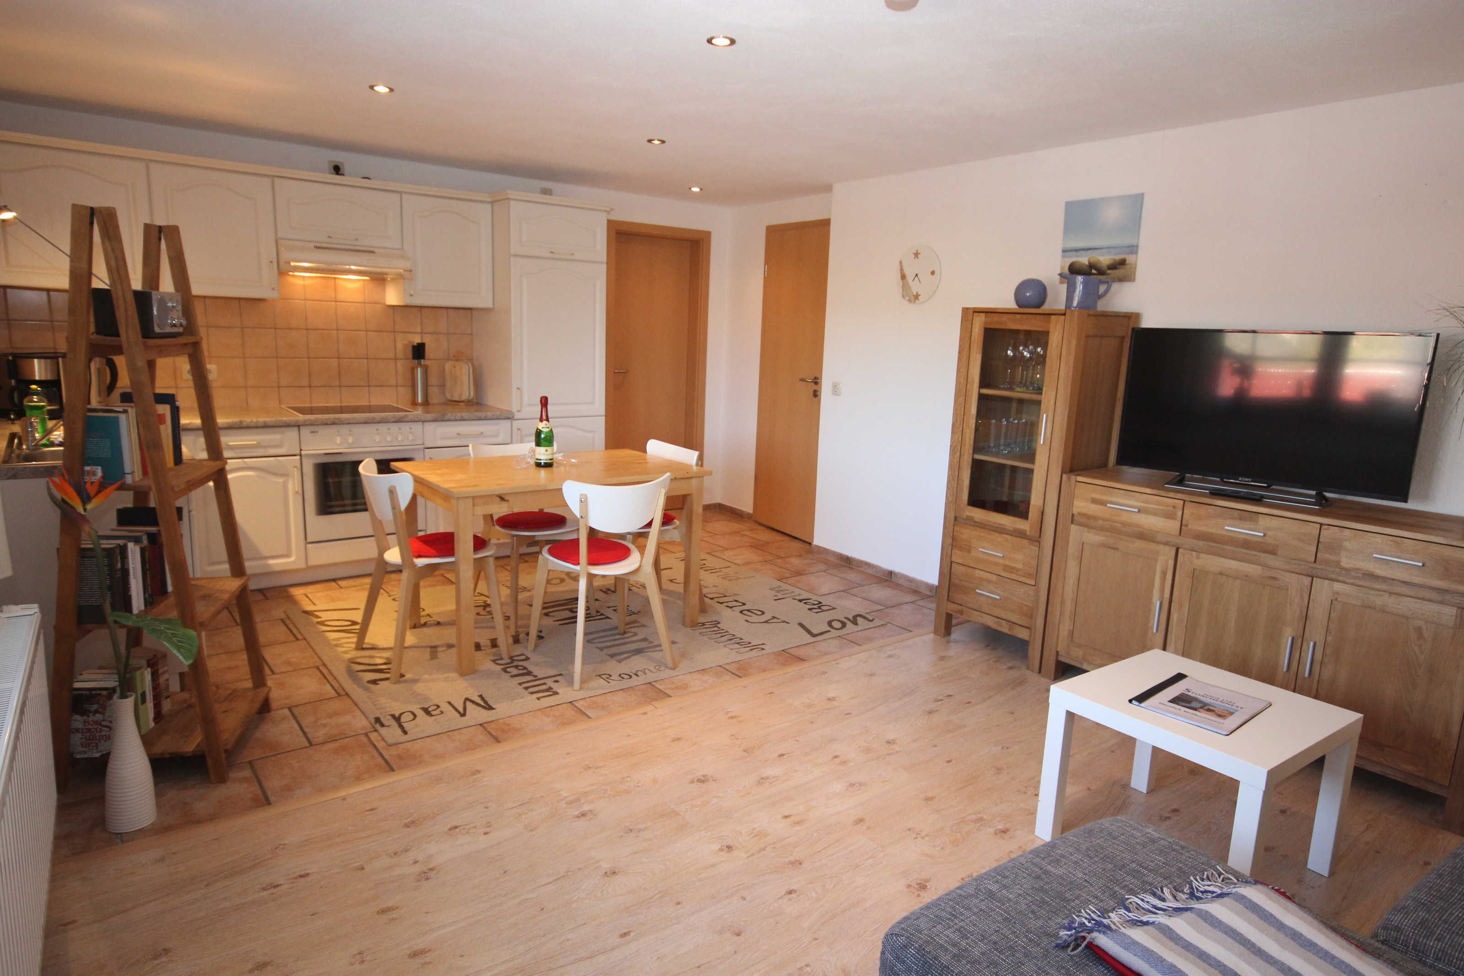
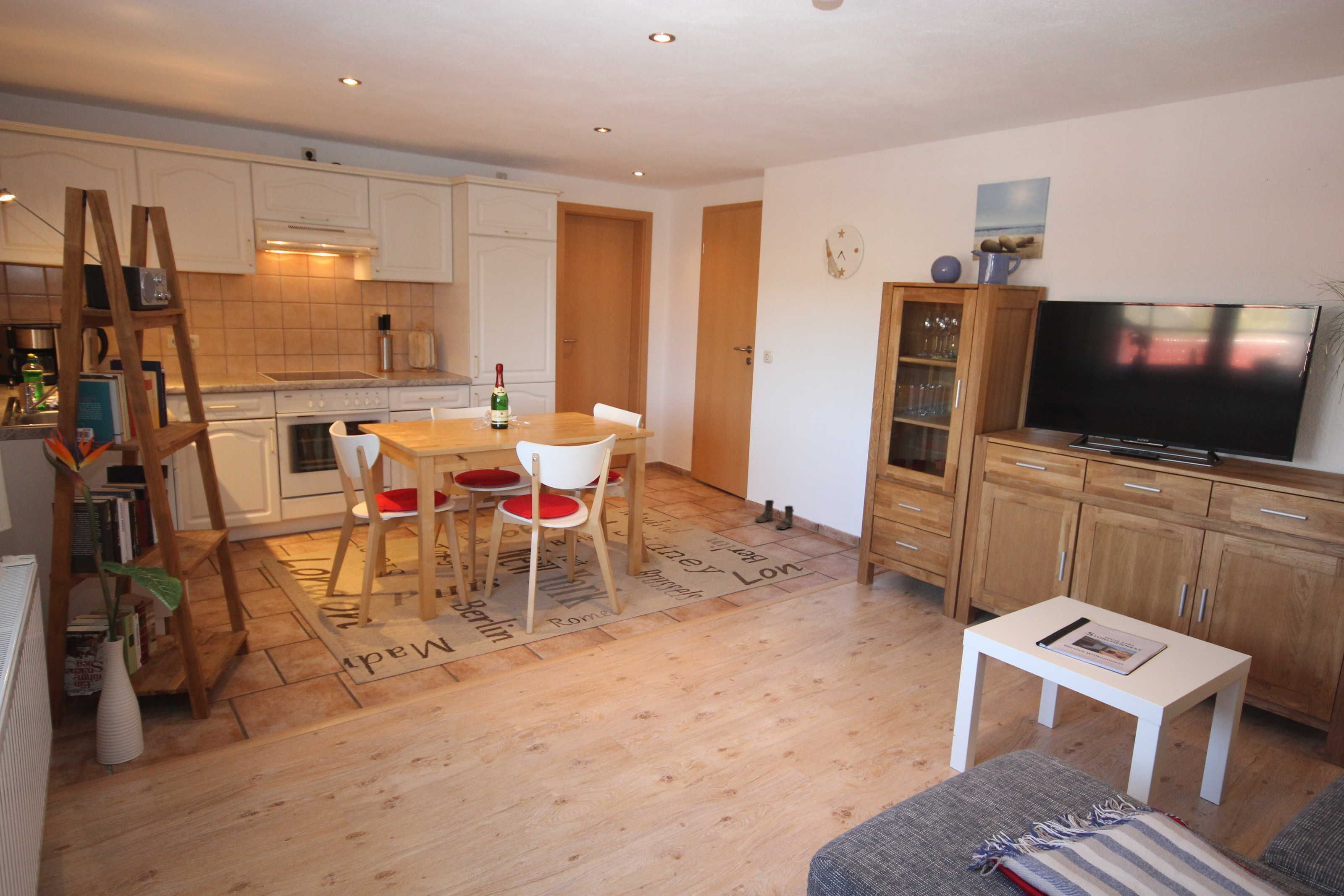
+ boots [754,499,794,530]
